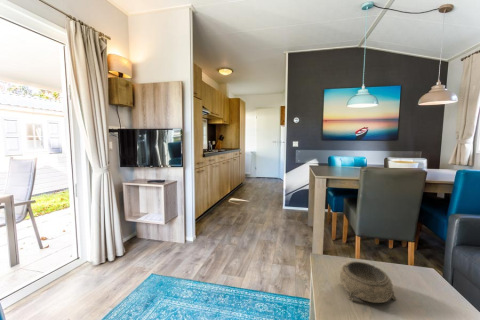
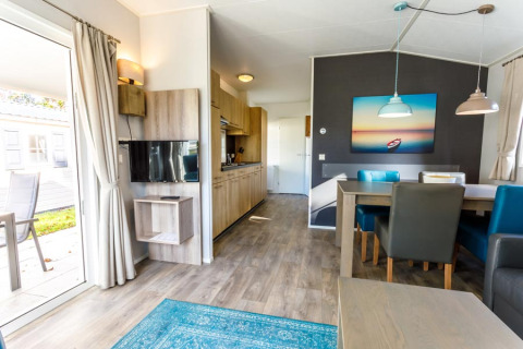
- decorative bowl [339,260,397,304]
